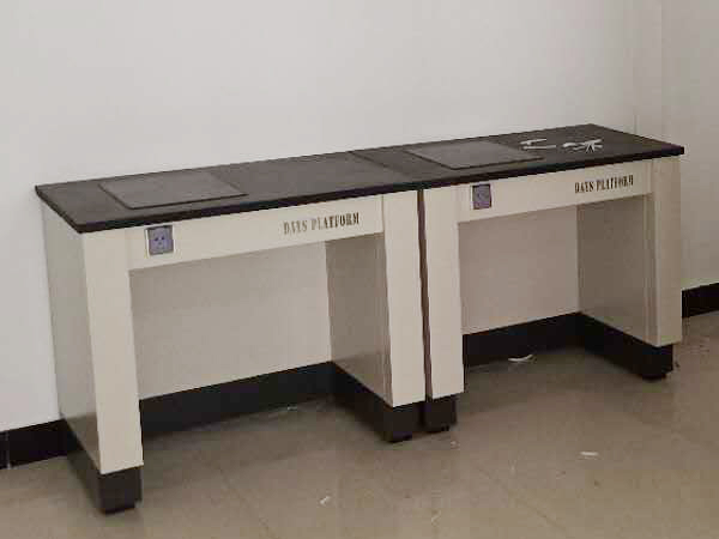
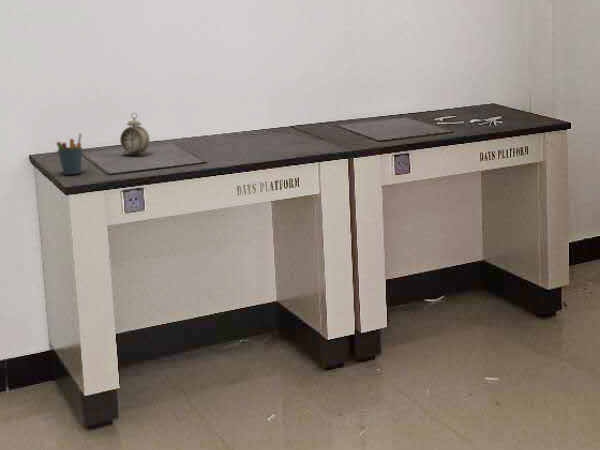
+ pen holder [55,133,83,175]
+ alarm clock [119,112,151,156]
